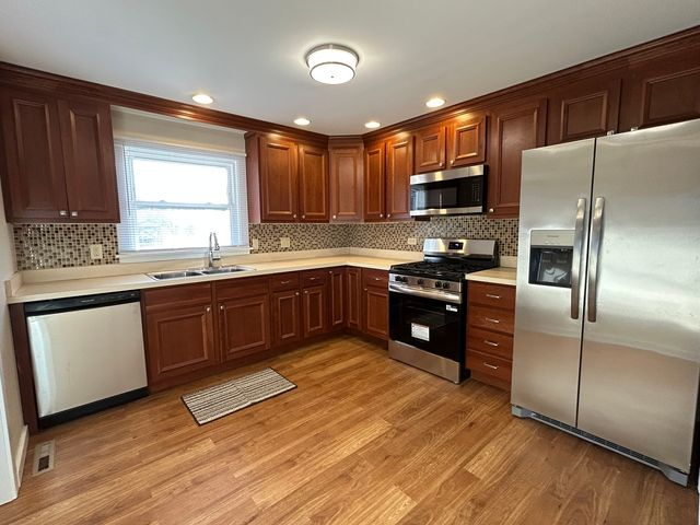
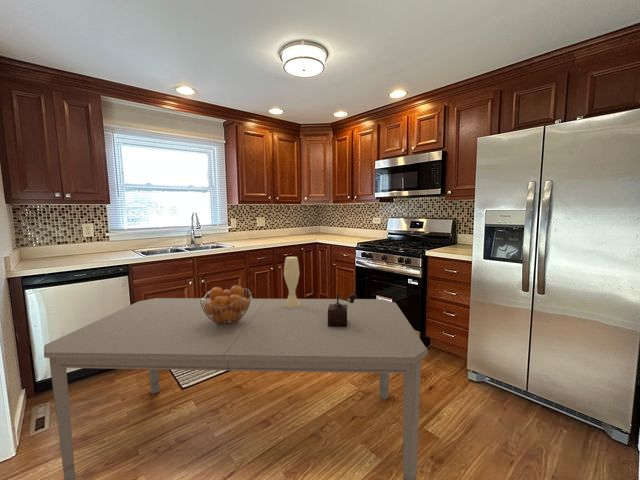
+ fruit basket [200,284,253,327]
+ dining table [43,297,429,480]
+ vase [283,256,301,308]
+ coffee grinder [328,293,357,327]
